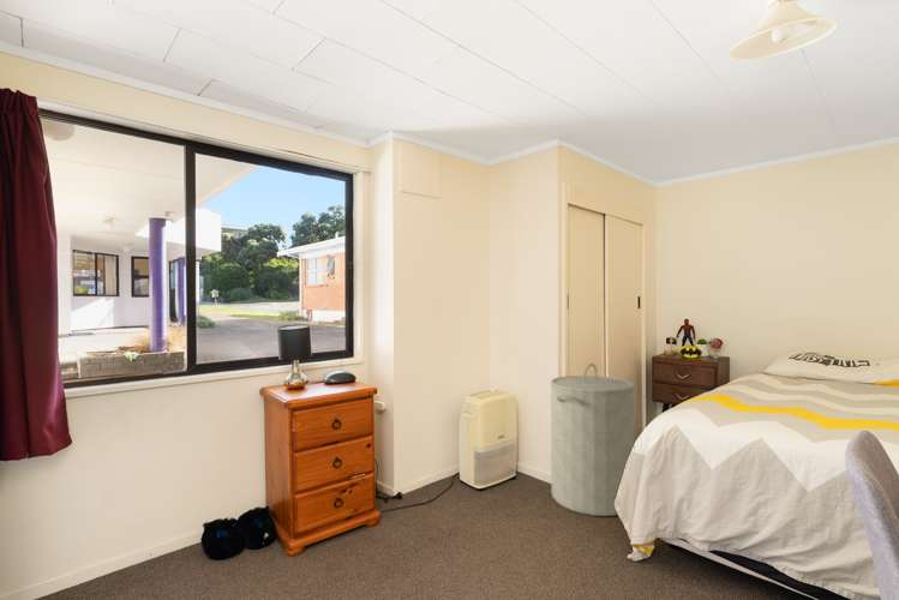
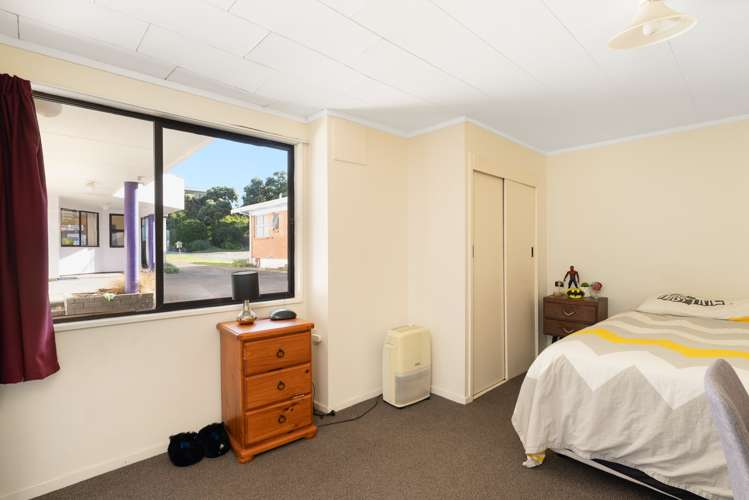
- laundry hamper [550,362,636,517]
